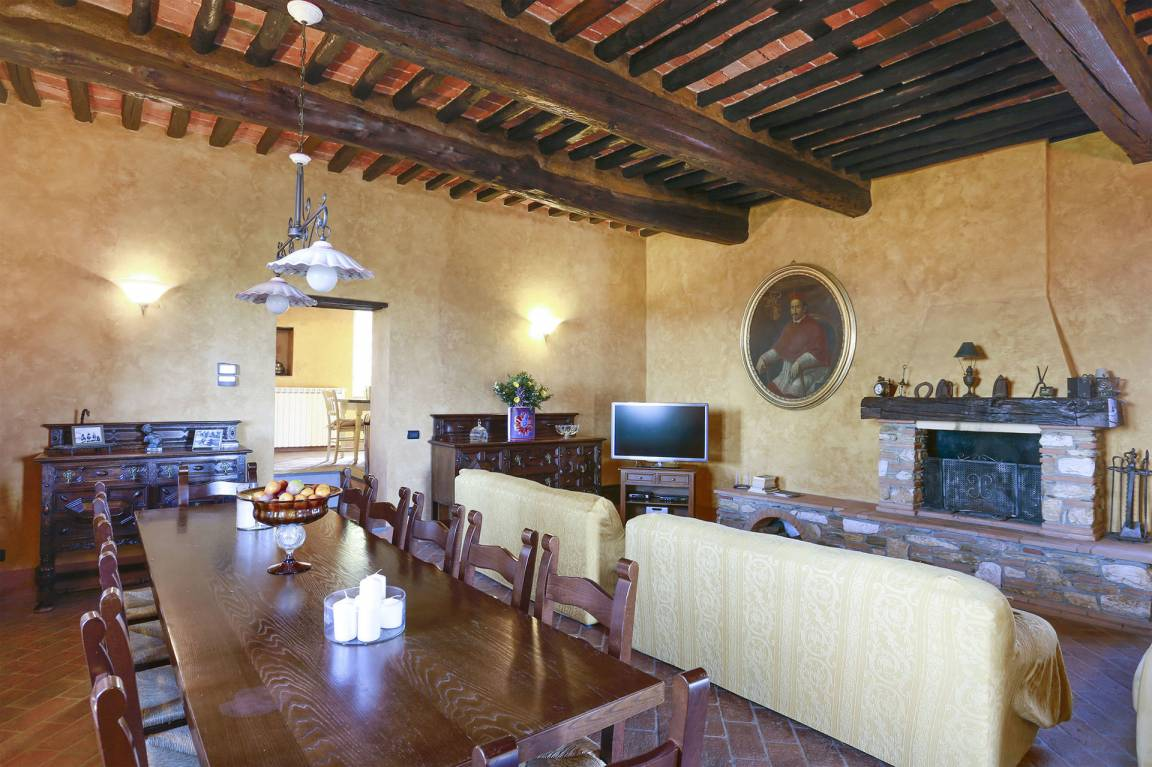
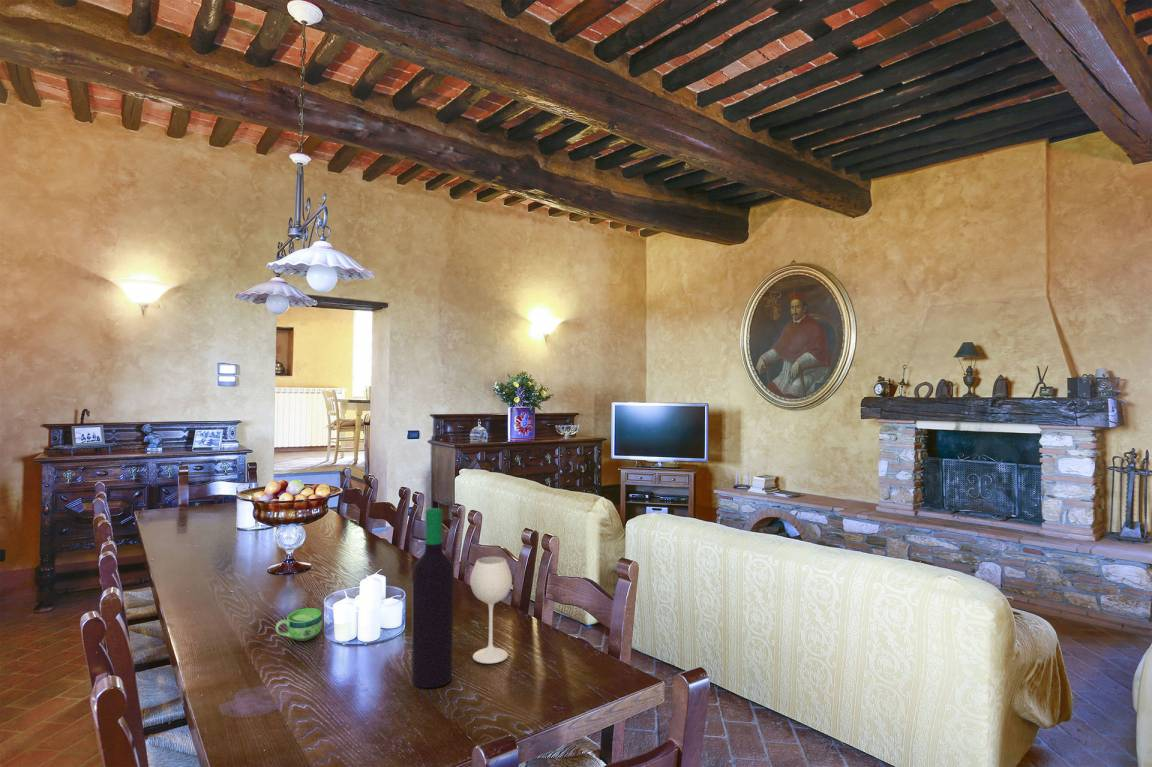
+ wine bottle [411,507,513,689]
+ cup [275,607,323,642]
